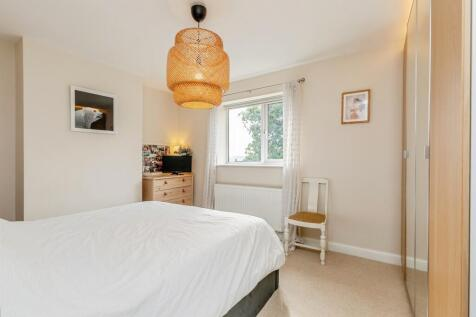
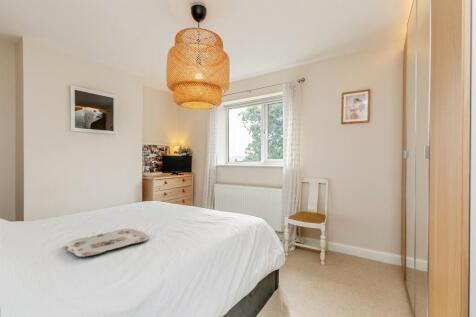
+ serving tray [65,228,150,258]
